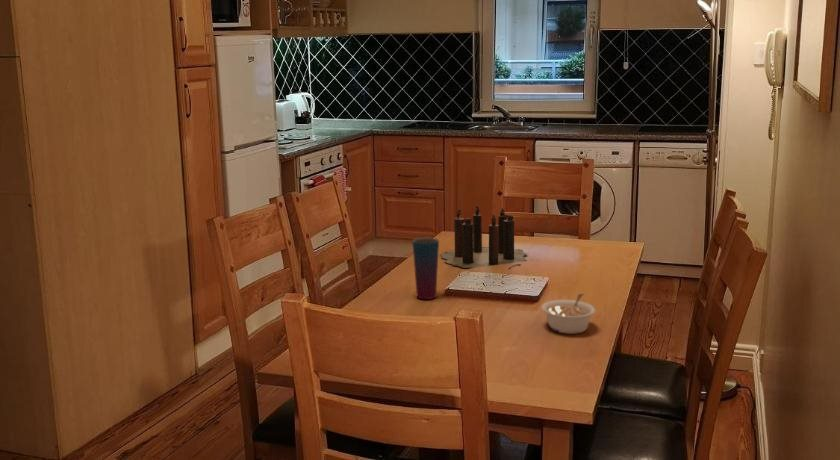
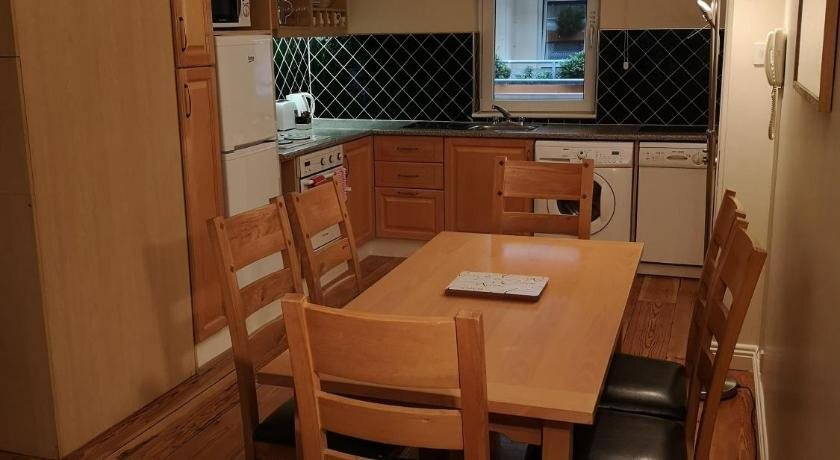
- candle [440,204,528,270]
- cup [411,237,440,300]
- legume [541,293,597,335]
